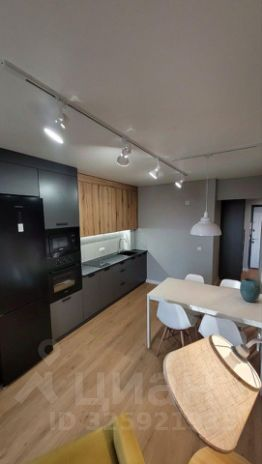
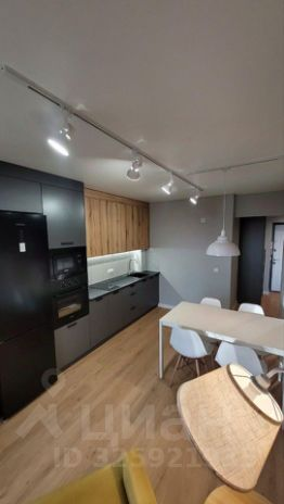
- vase [239,277,262,303]
